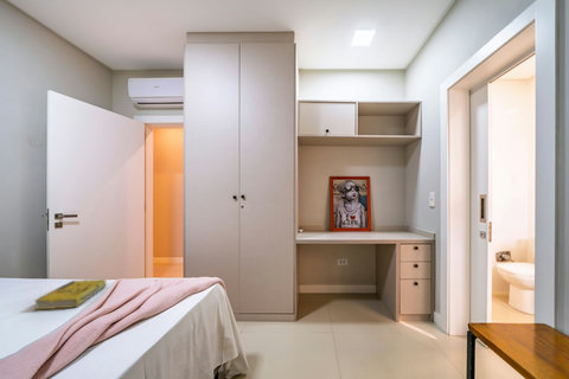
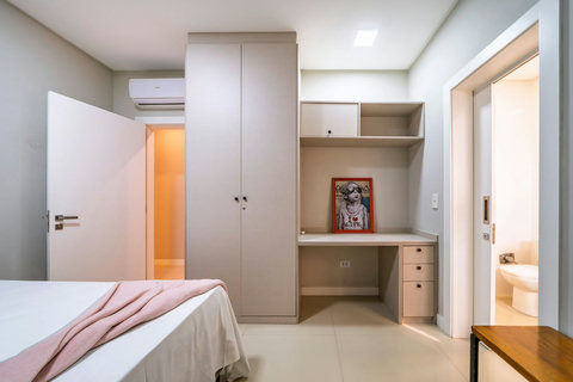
- book [32,278,108,311]
